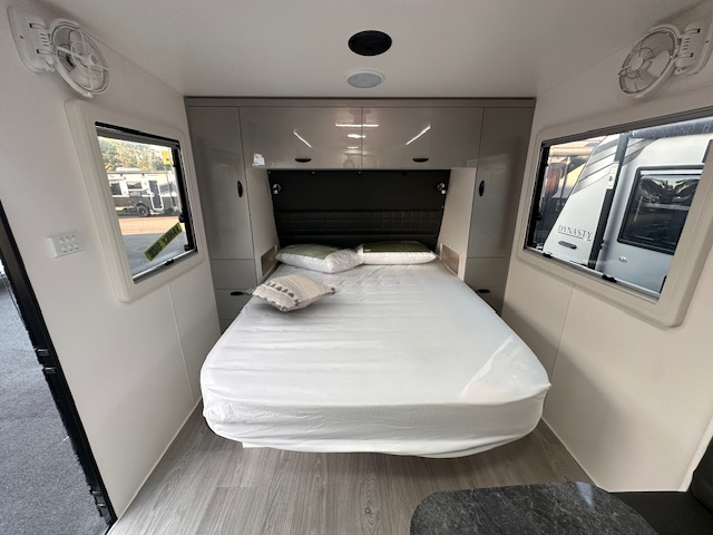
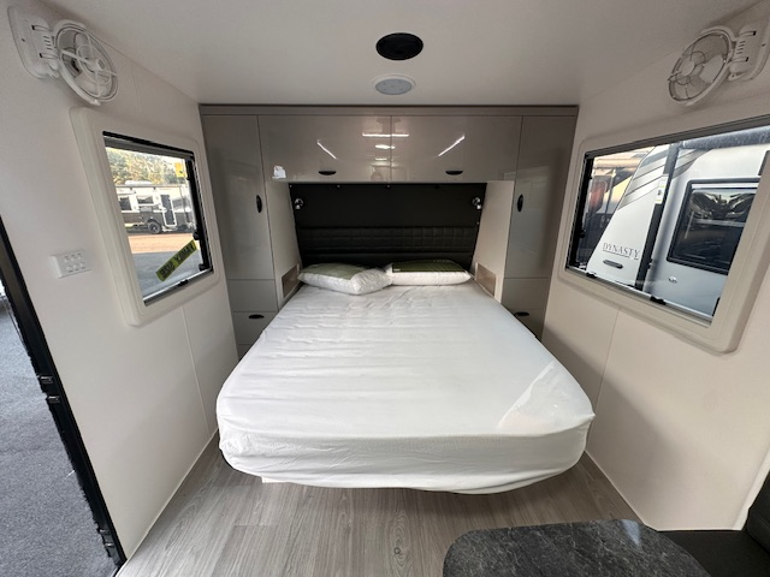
- decorative pillow [242,273,341,313]
